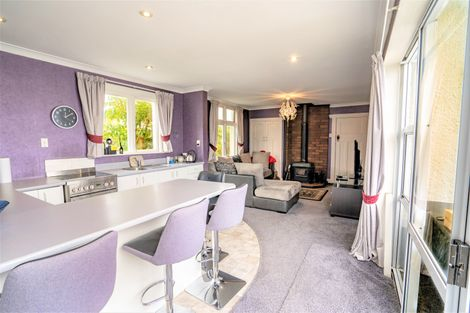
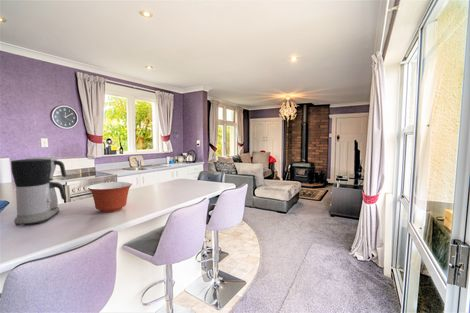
+ coffee maker [10,156,67,227]
+ mixing bowl [87,181,133,213]
